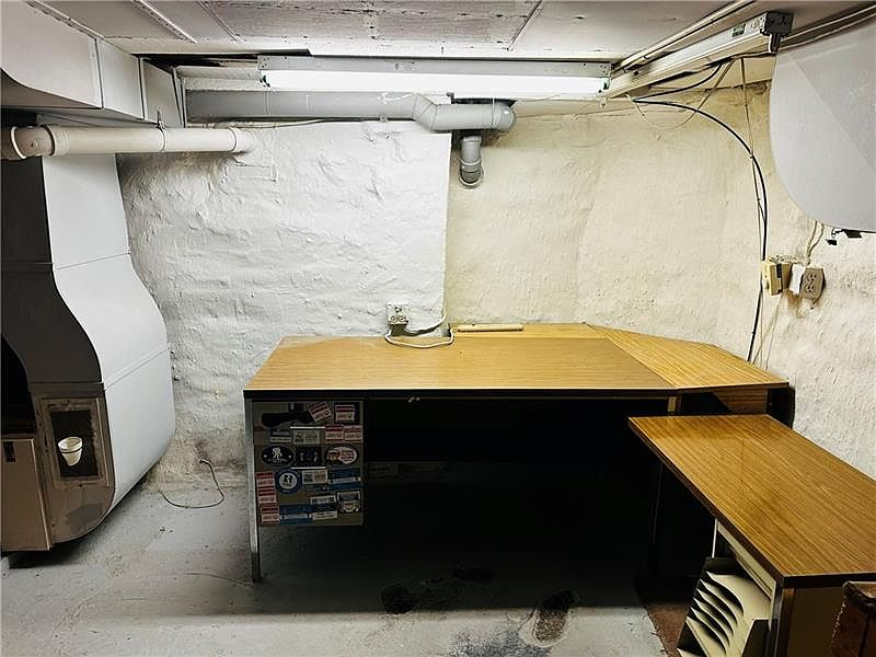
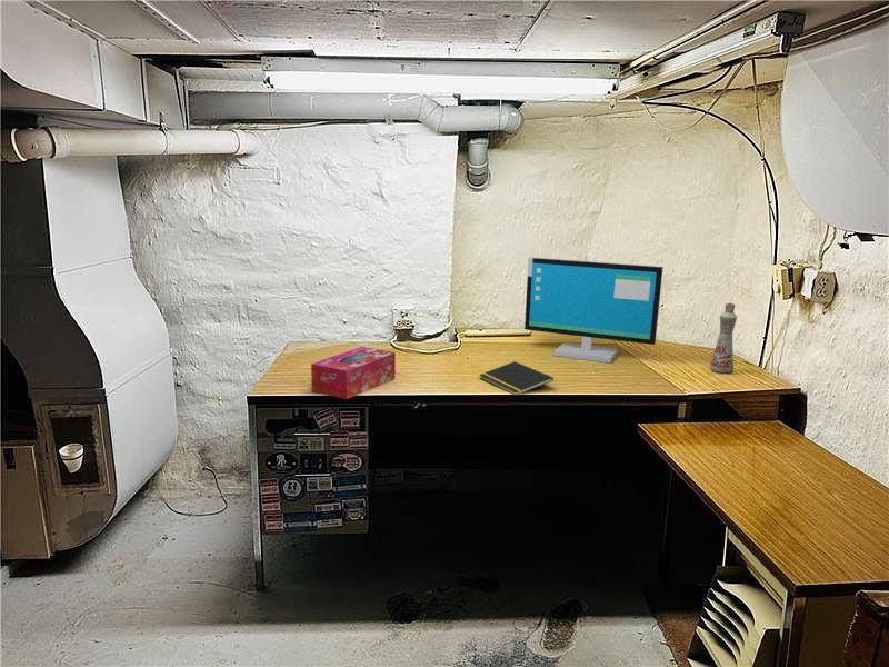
+ computer monitor [523,256,665,364]
+ notepad [478,360,555,397]
+ bottle [709,301,738,375]
+ tissue box [310,346,397,400]
